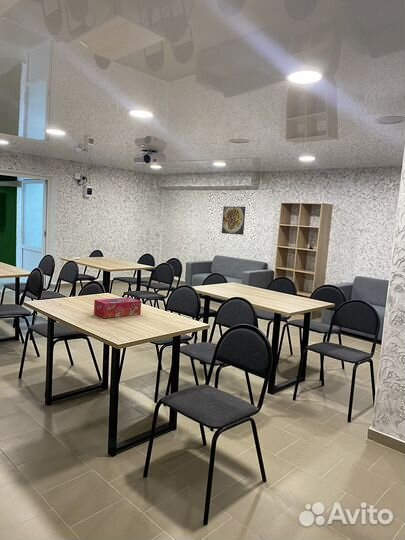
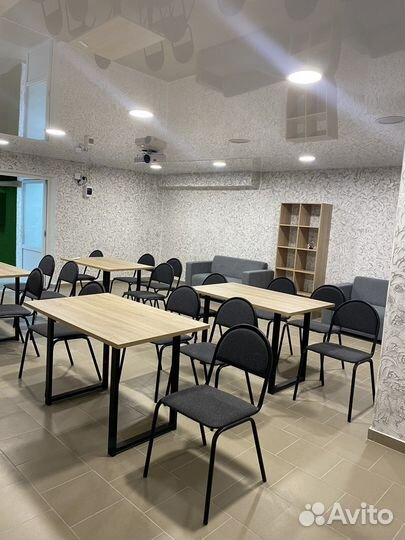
- tissue box [93,296,142,319]
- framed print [221,205,246,236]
